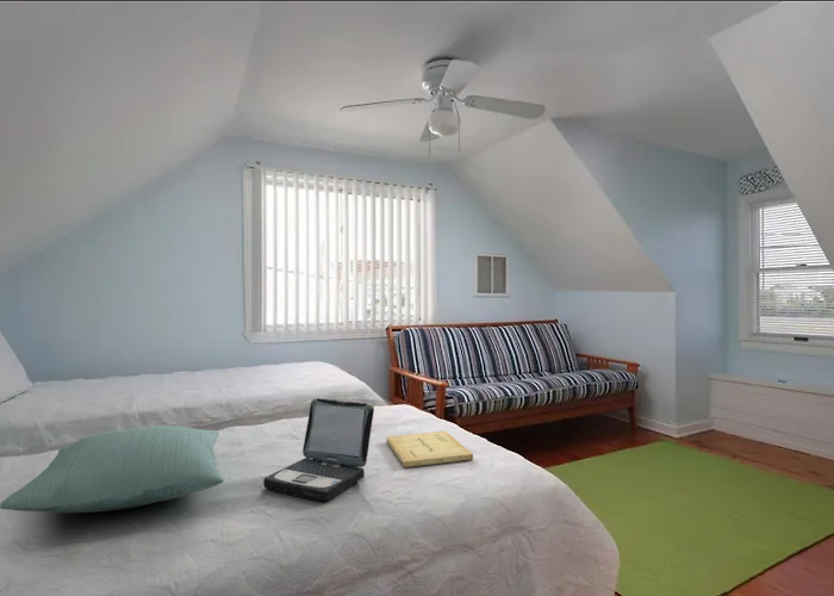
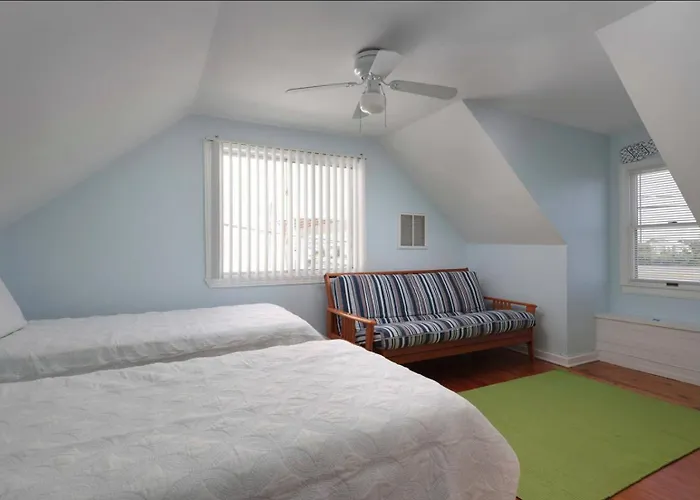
- laptop [262,397,375,502]
- book [385,430,474,468]
- pillow [0,424,225,514]
